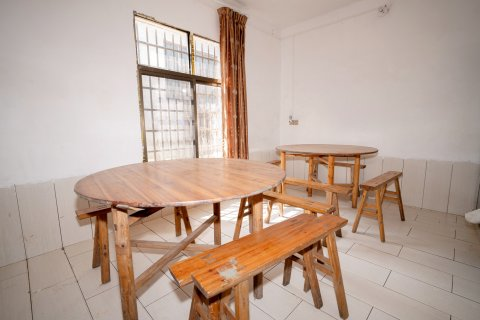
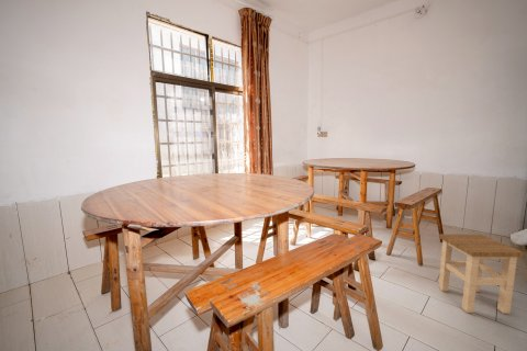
+ stool [437,233,526,315]
